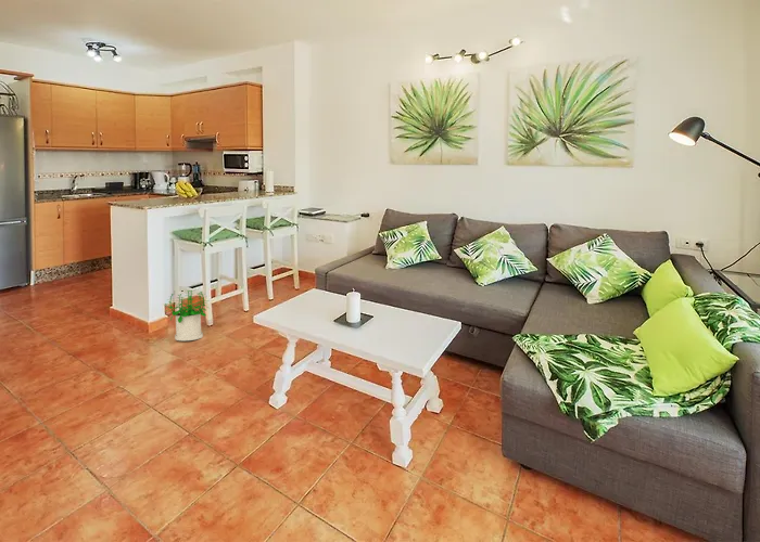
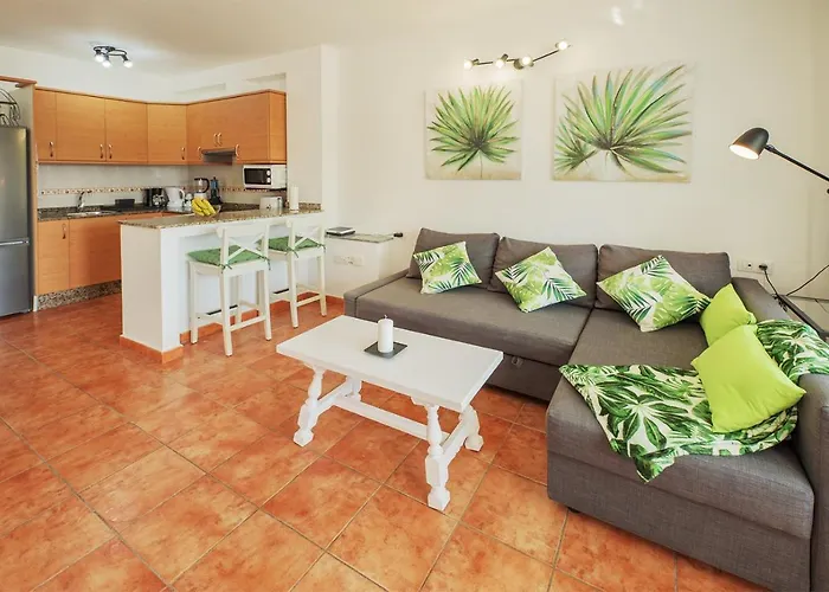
- potted plant [163,289,211,341]
